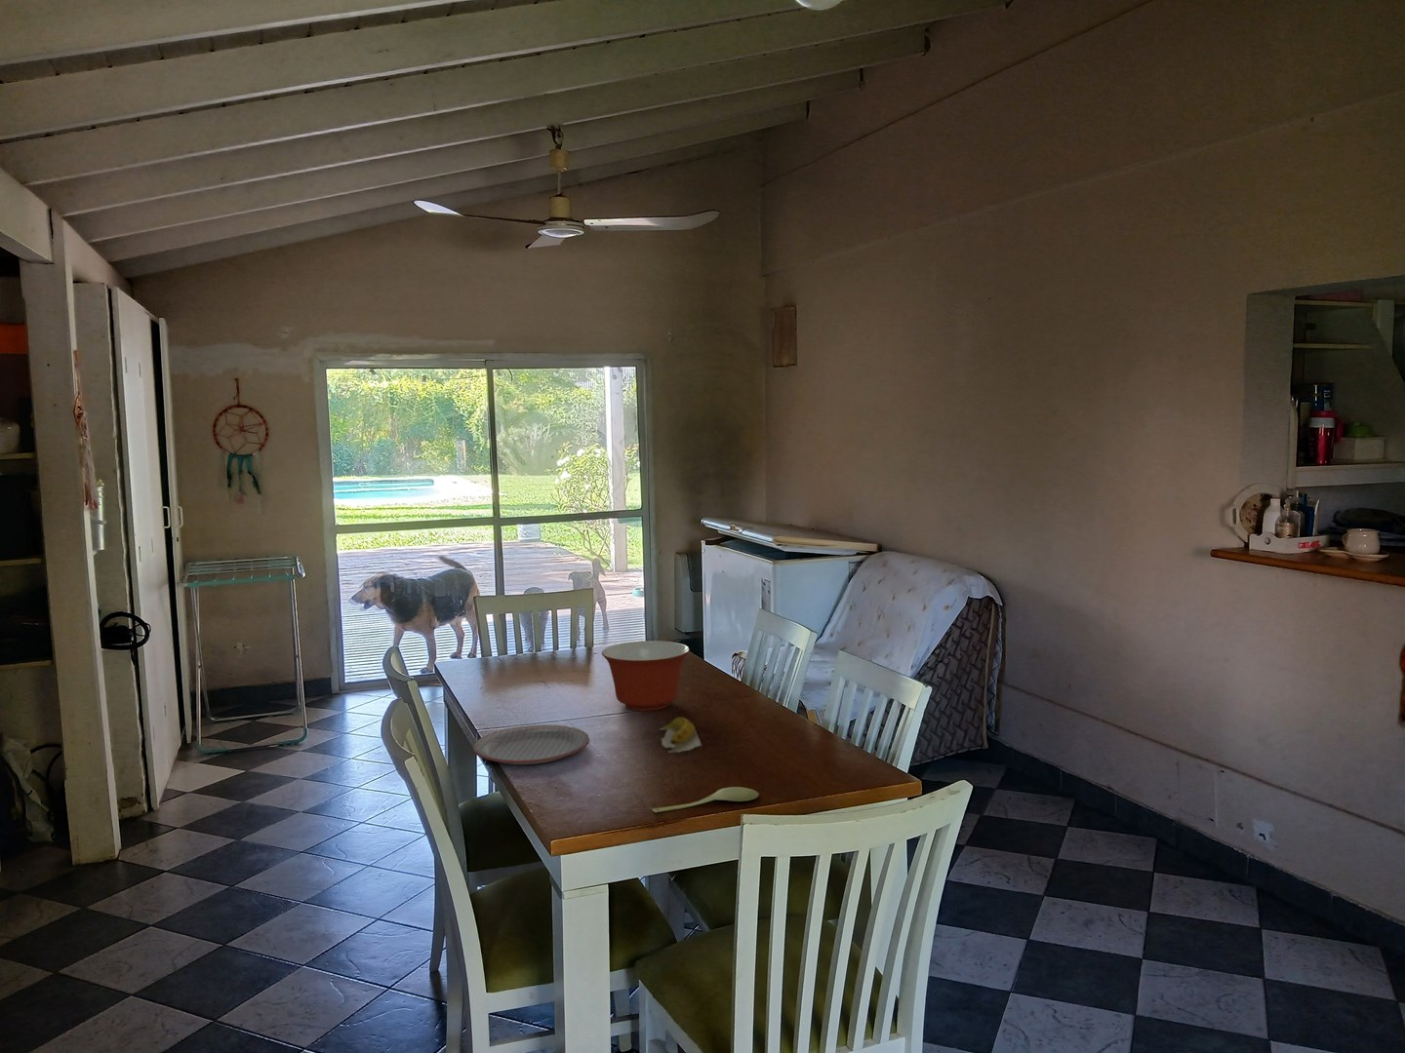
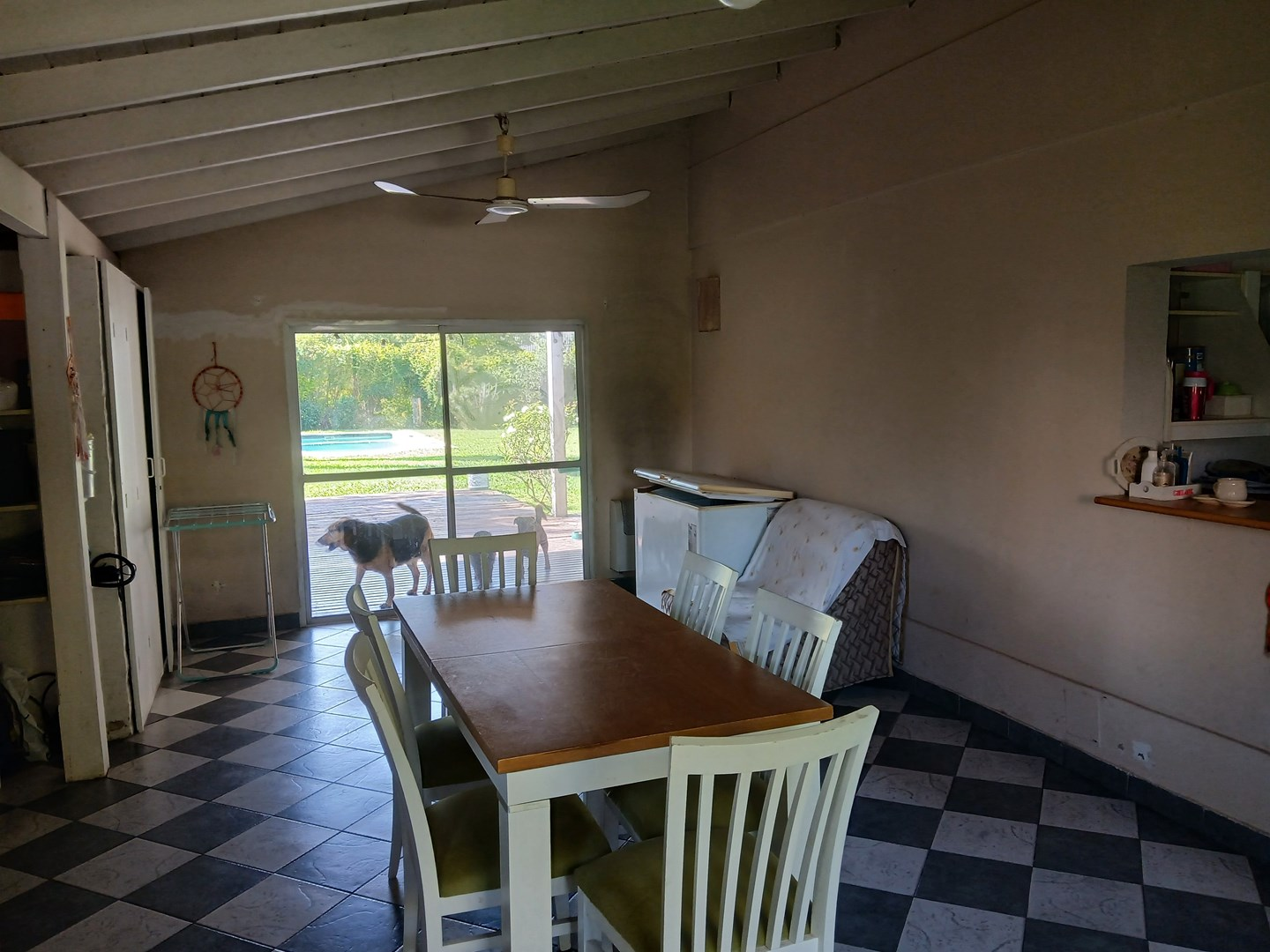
- mixing bowl [601,639,690,711]
- spoon [651,785,760,813]
- plate [472,723,591,765]
- banana [658,717,702,753]
